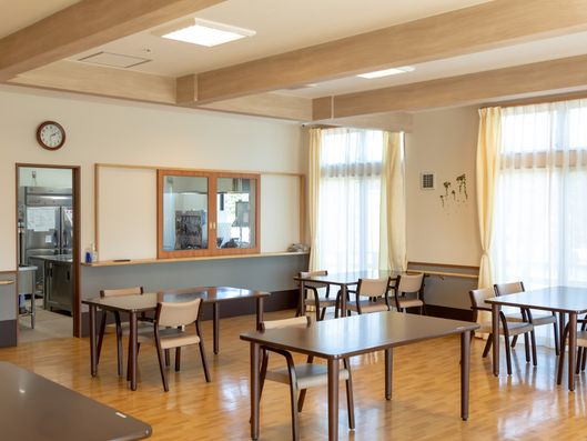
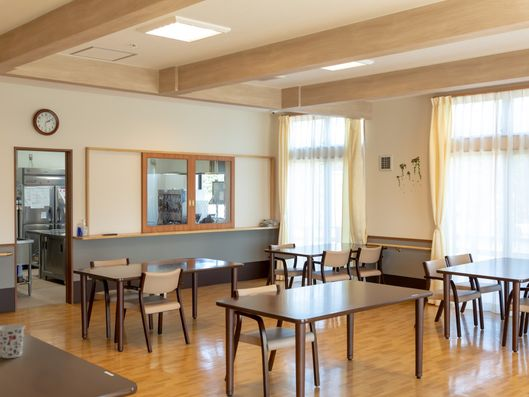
+ cup [0,324,26,359]
